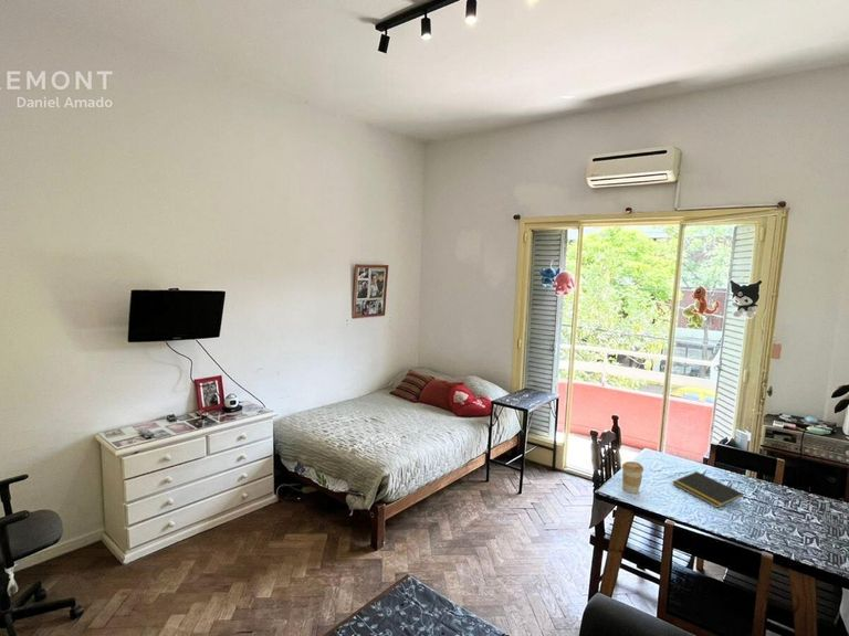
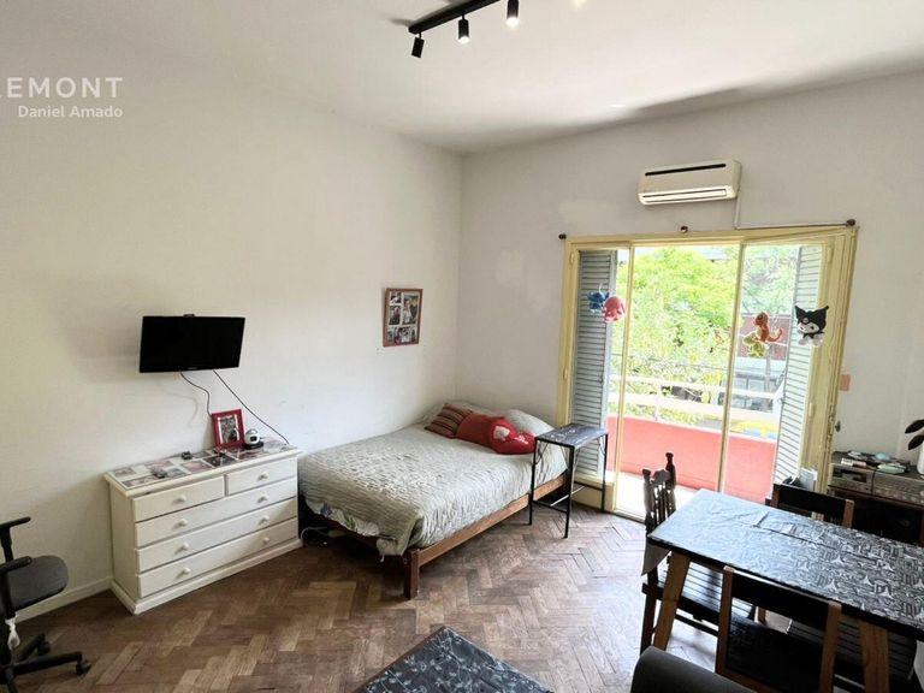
- coffee cup [621,460,644,495]
- notepad [671,470,744,509]
